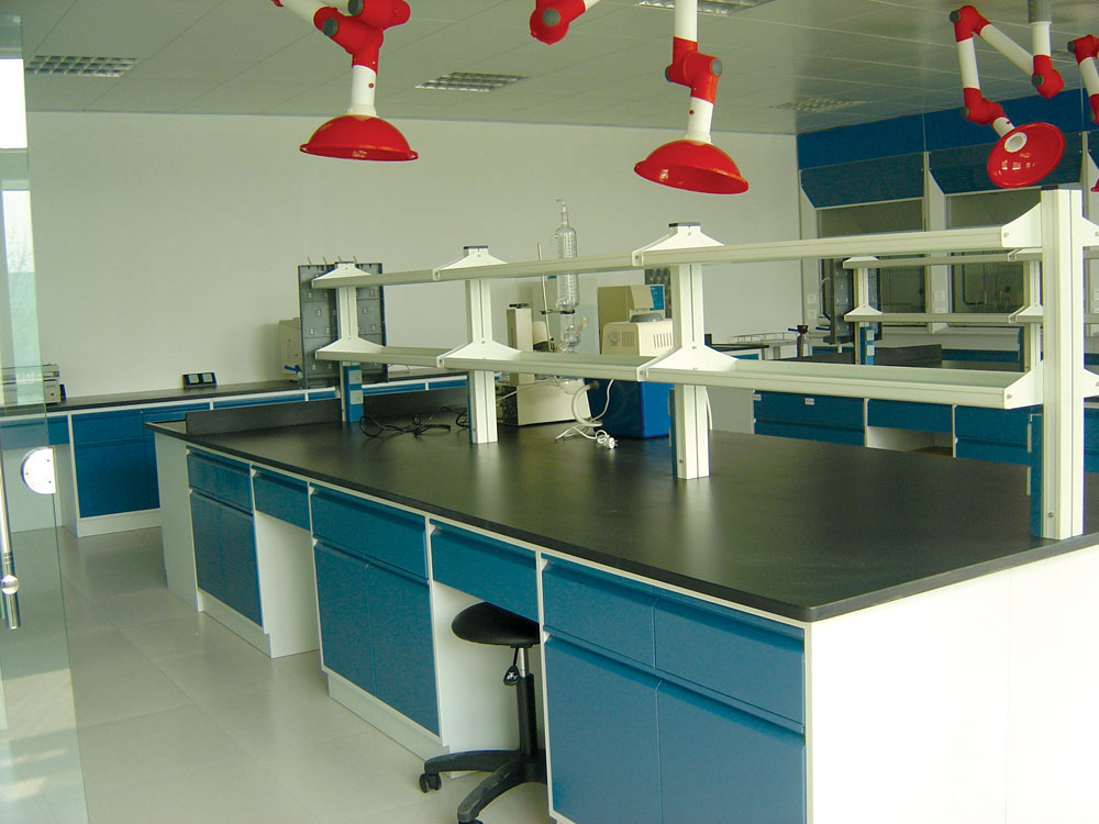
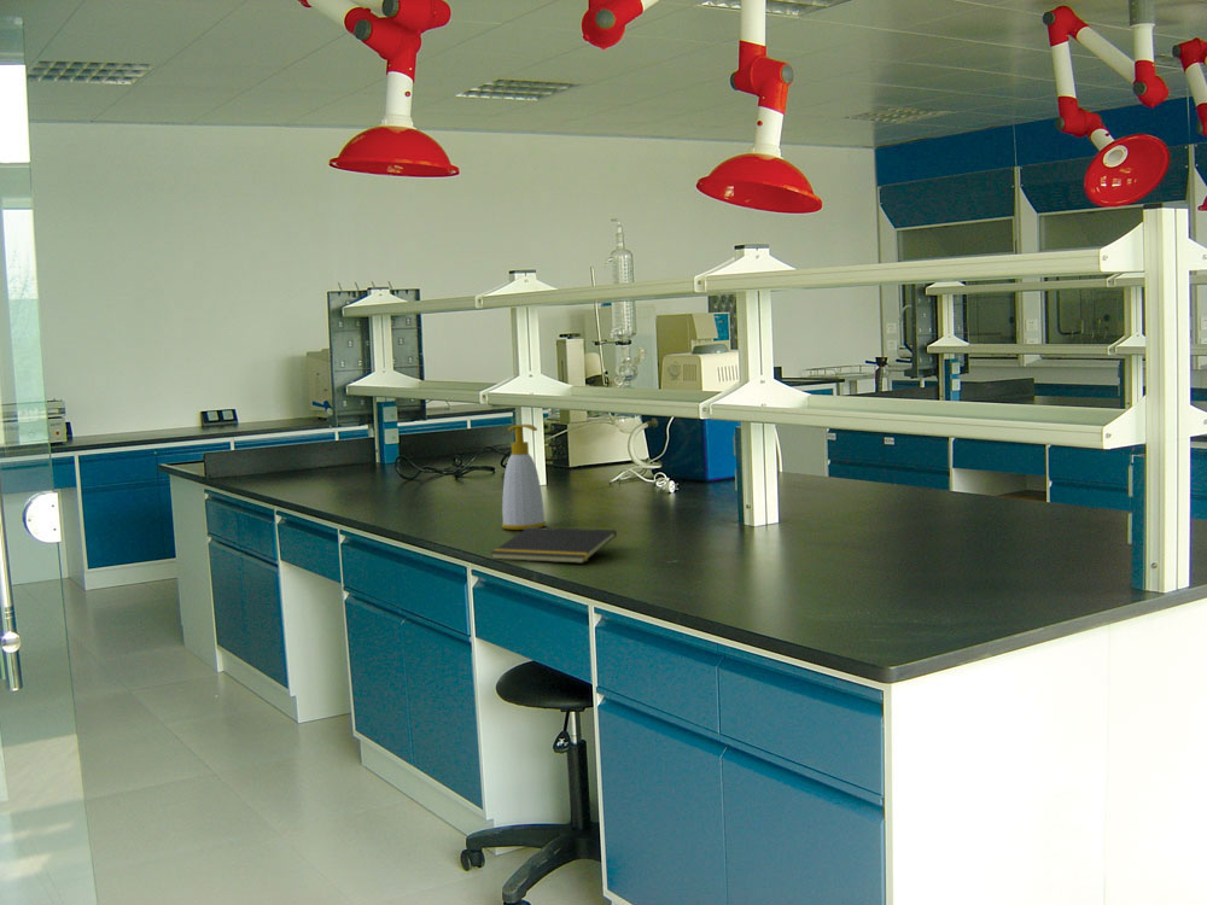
+ notepad [489,526,618,565]
+ soap bottle [501,424,547,531]
